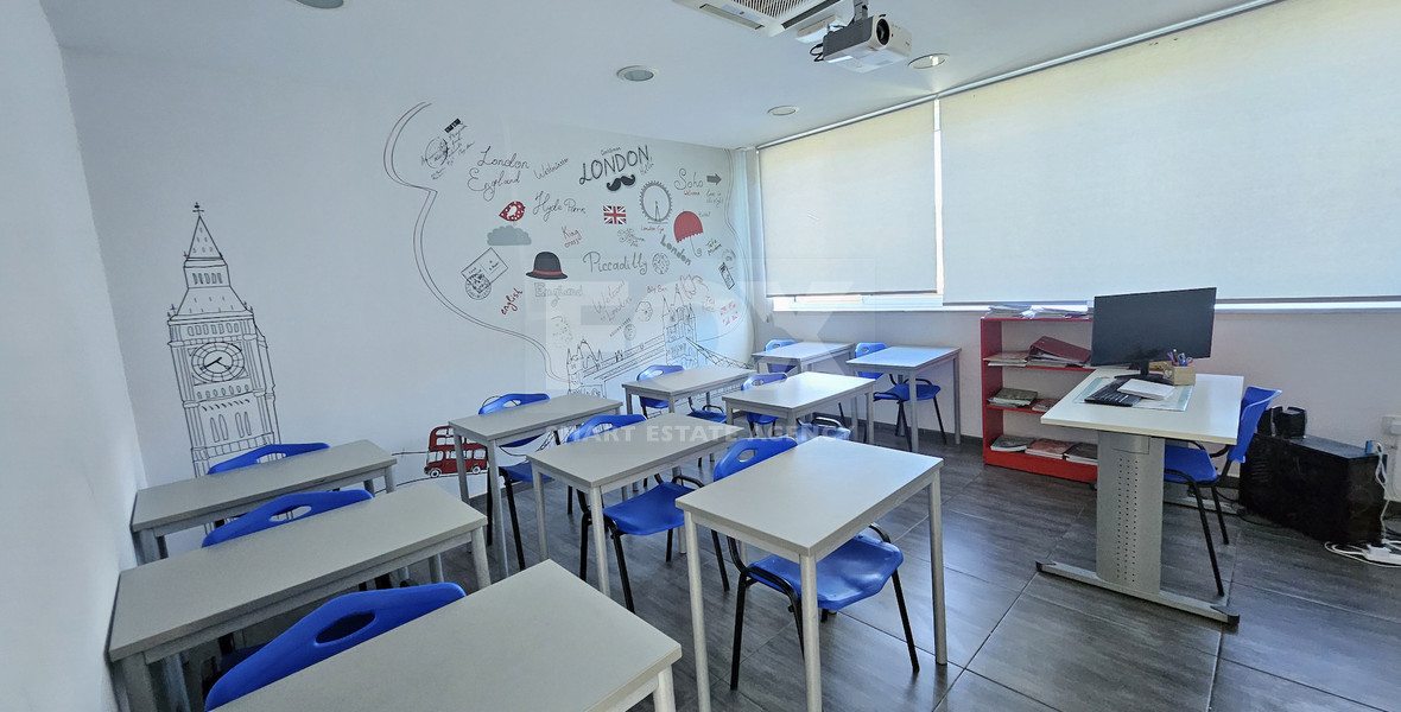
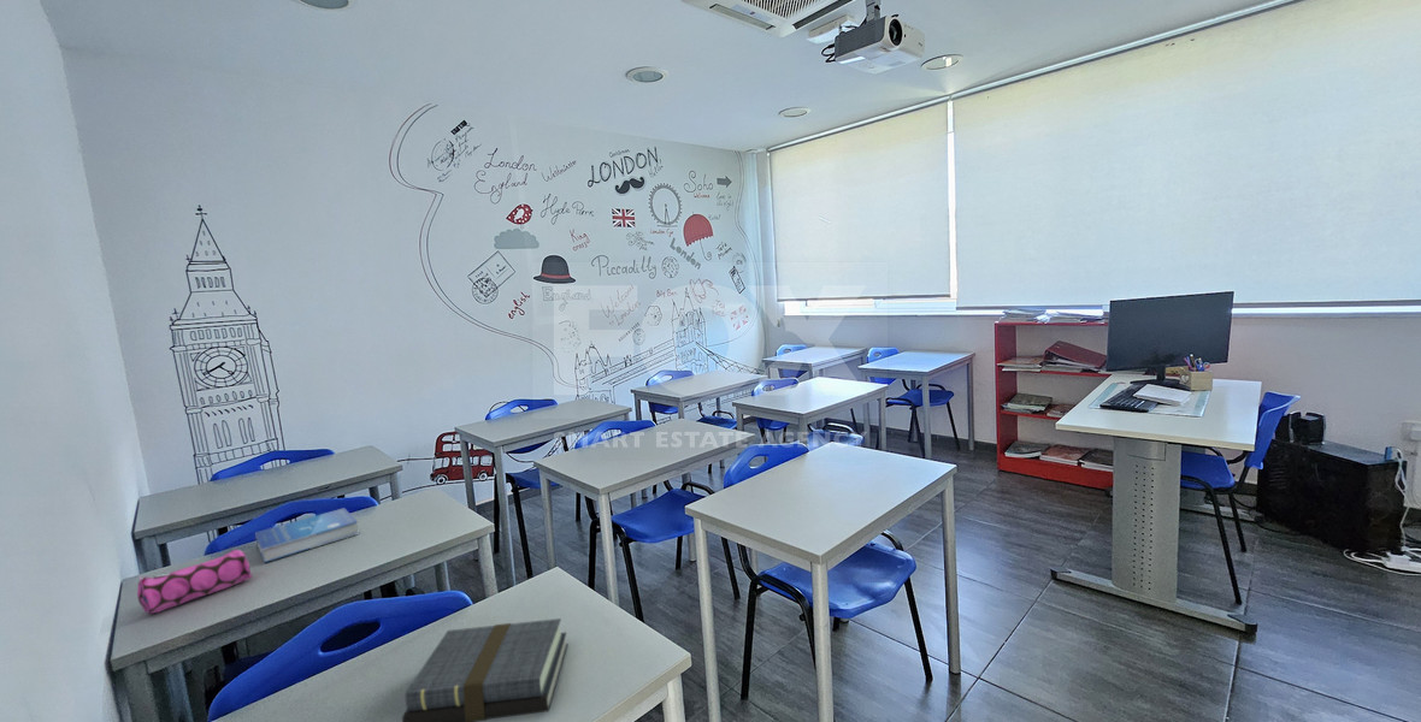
+ book [401,617,568,722]
+ book [254,507,360,564]
+ pencil case [136,549,253,615]
